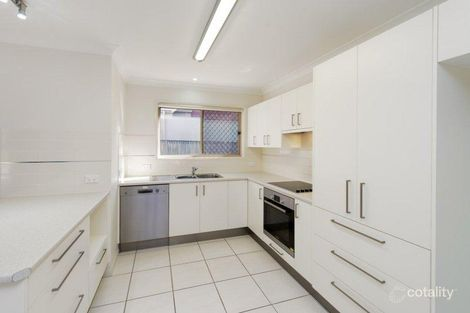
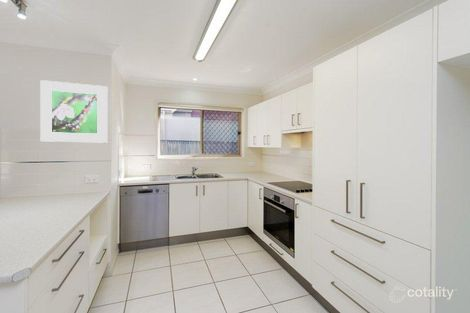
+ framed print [39,79,109,144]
